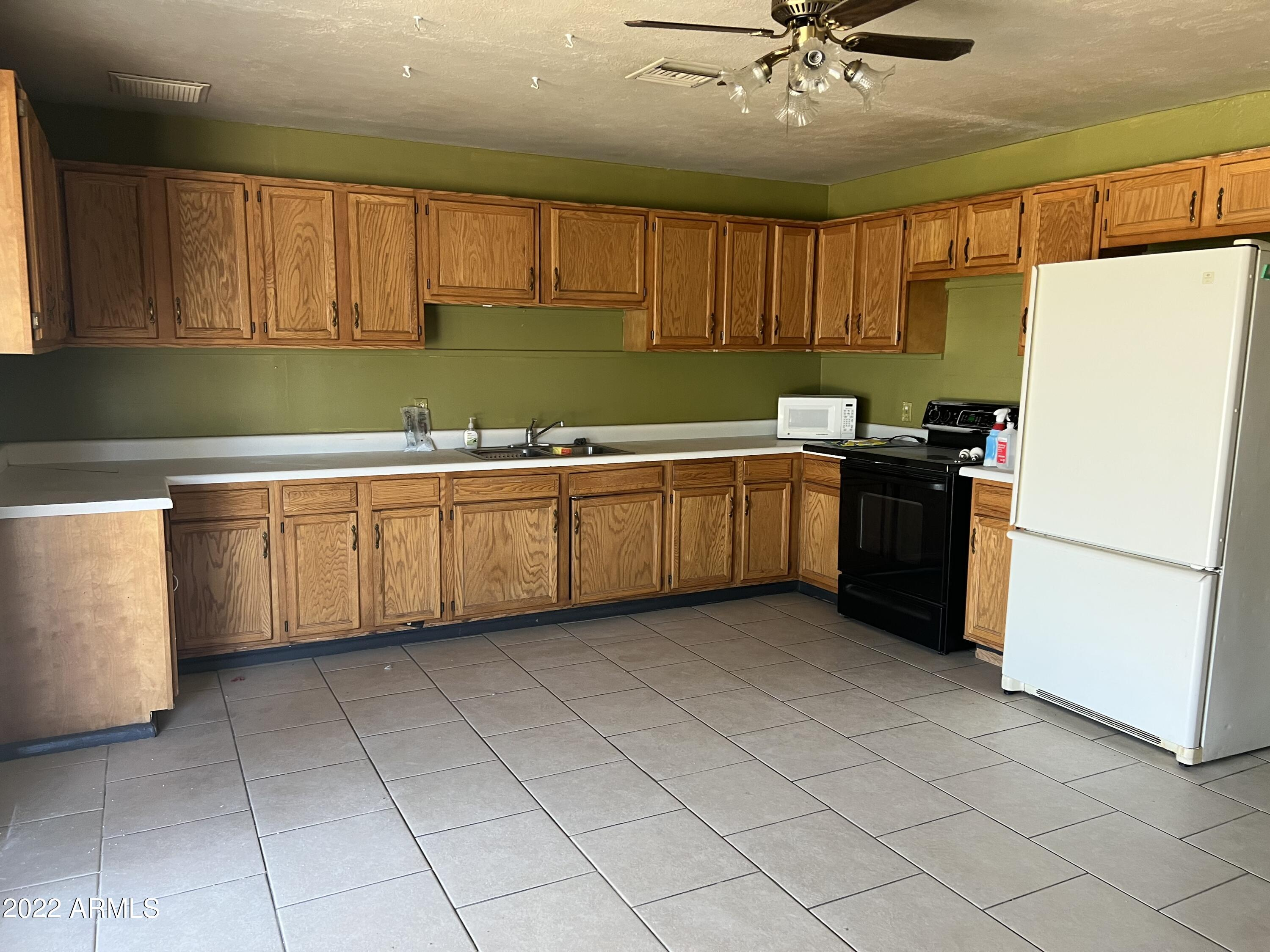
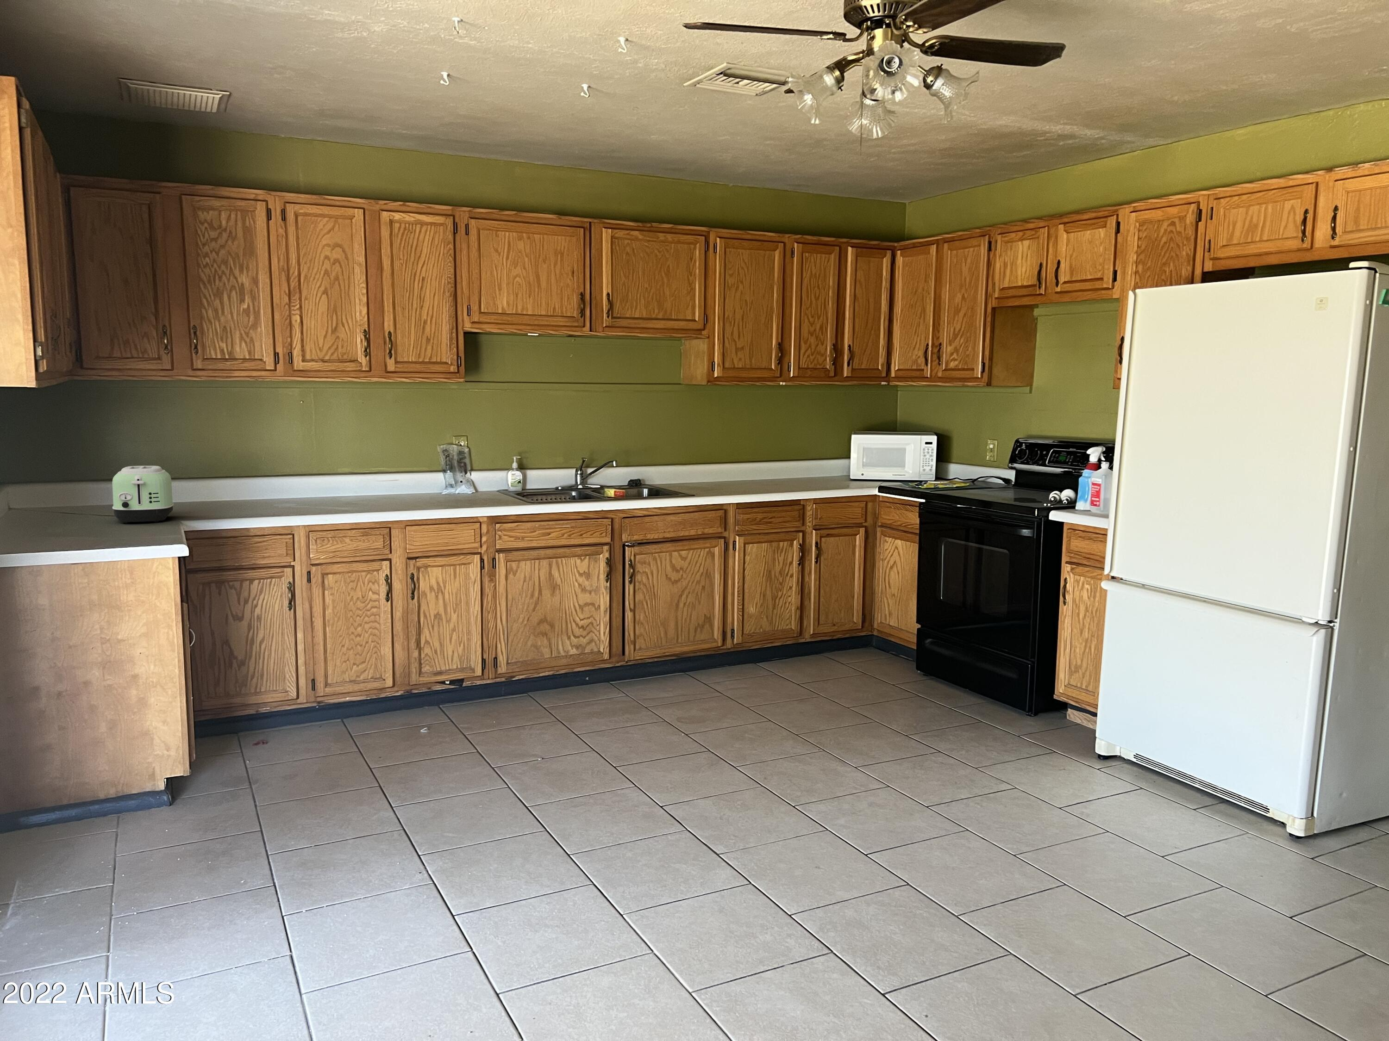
+ toaster [112,466,174,524]
